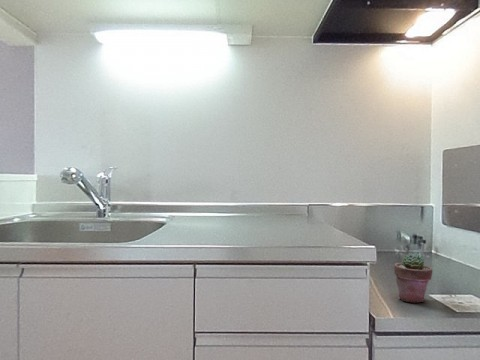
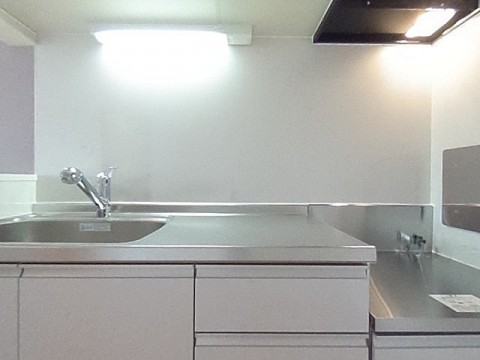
- potted succulent [393,251,433,303]
